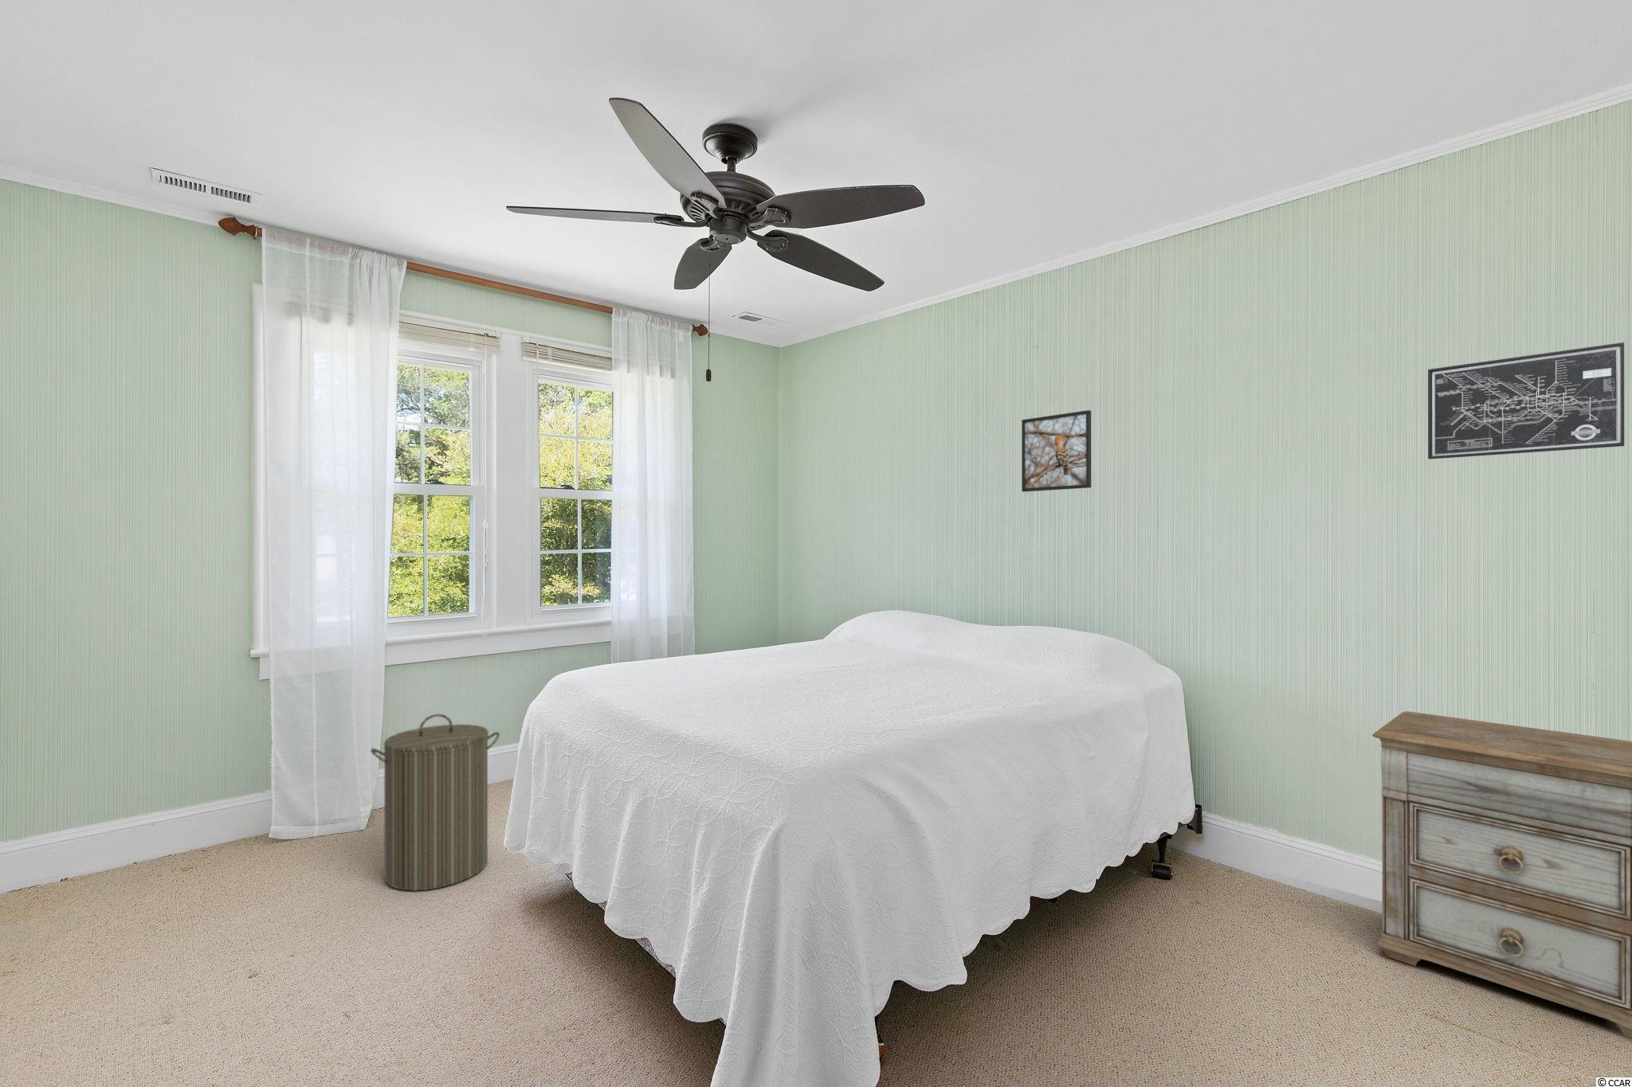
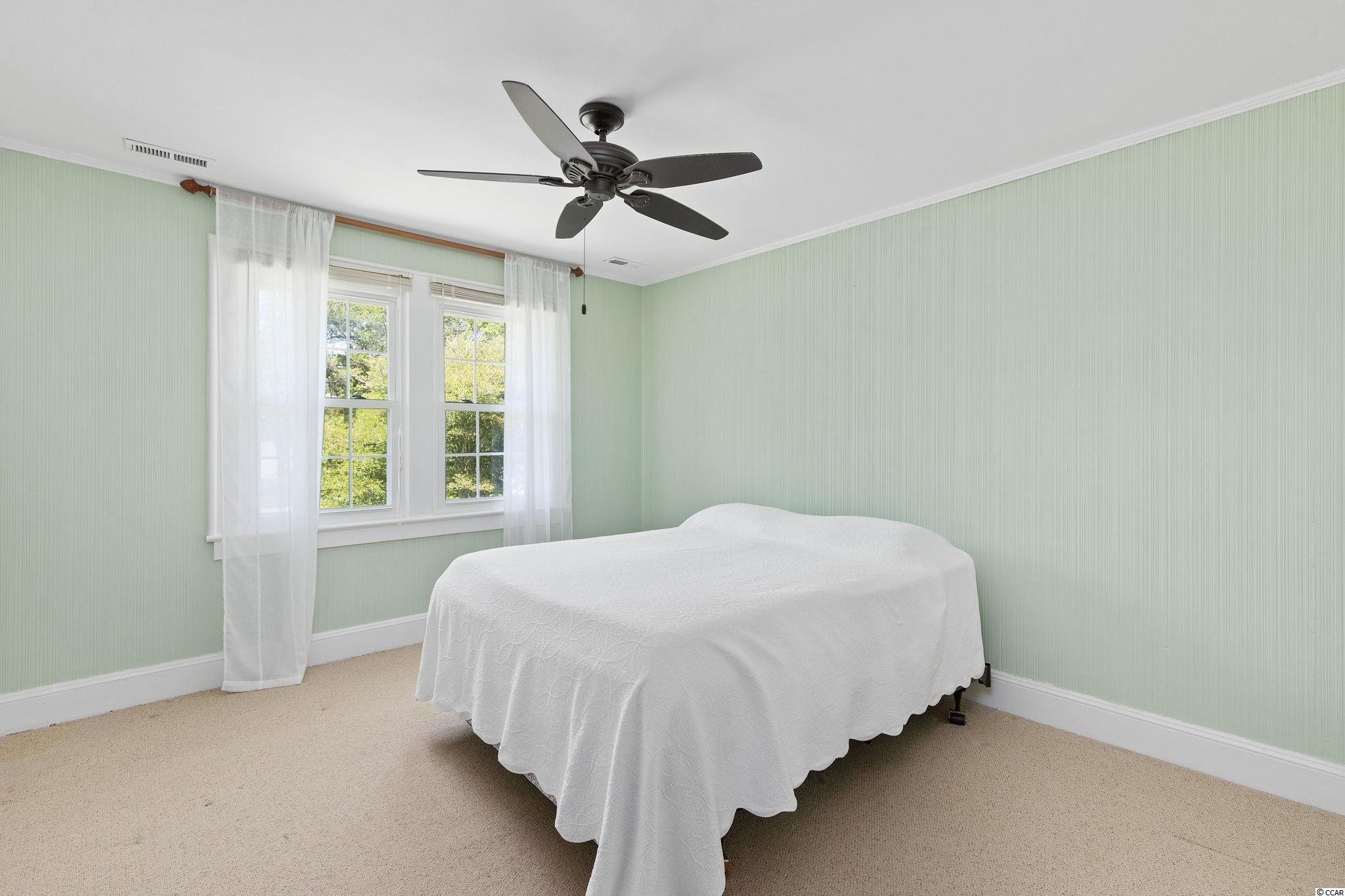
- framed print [1020,409,1092,493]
- laundry hamper [370,713,500,892]
- nightstand [1371,711,1632,1040]
- wall art [1427,342,1625,460]
